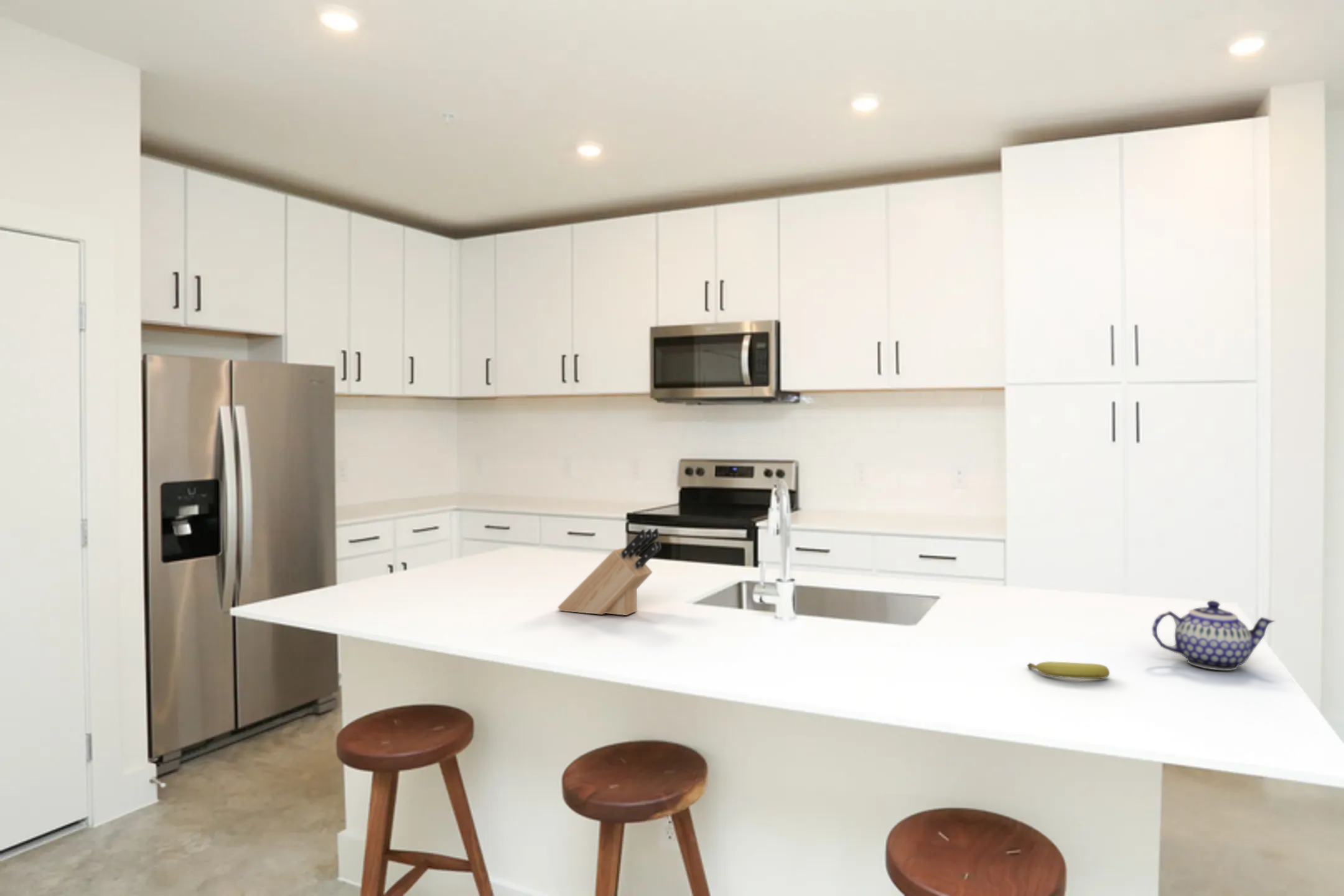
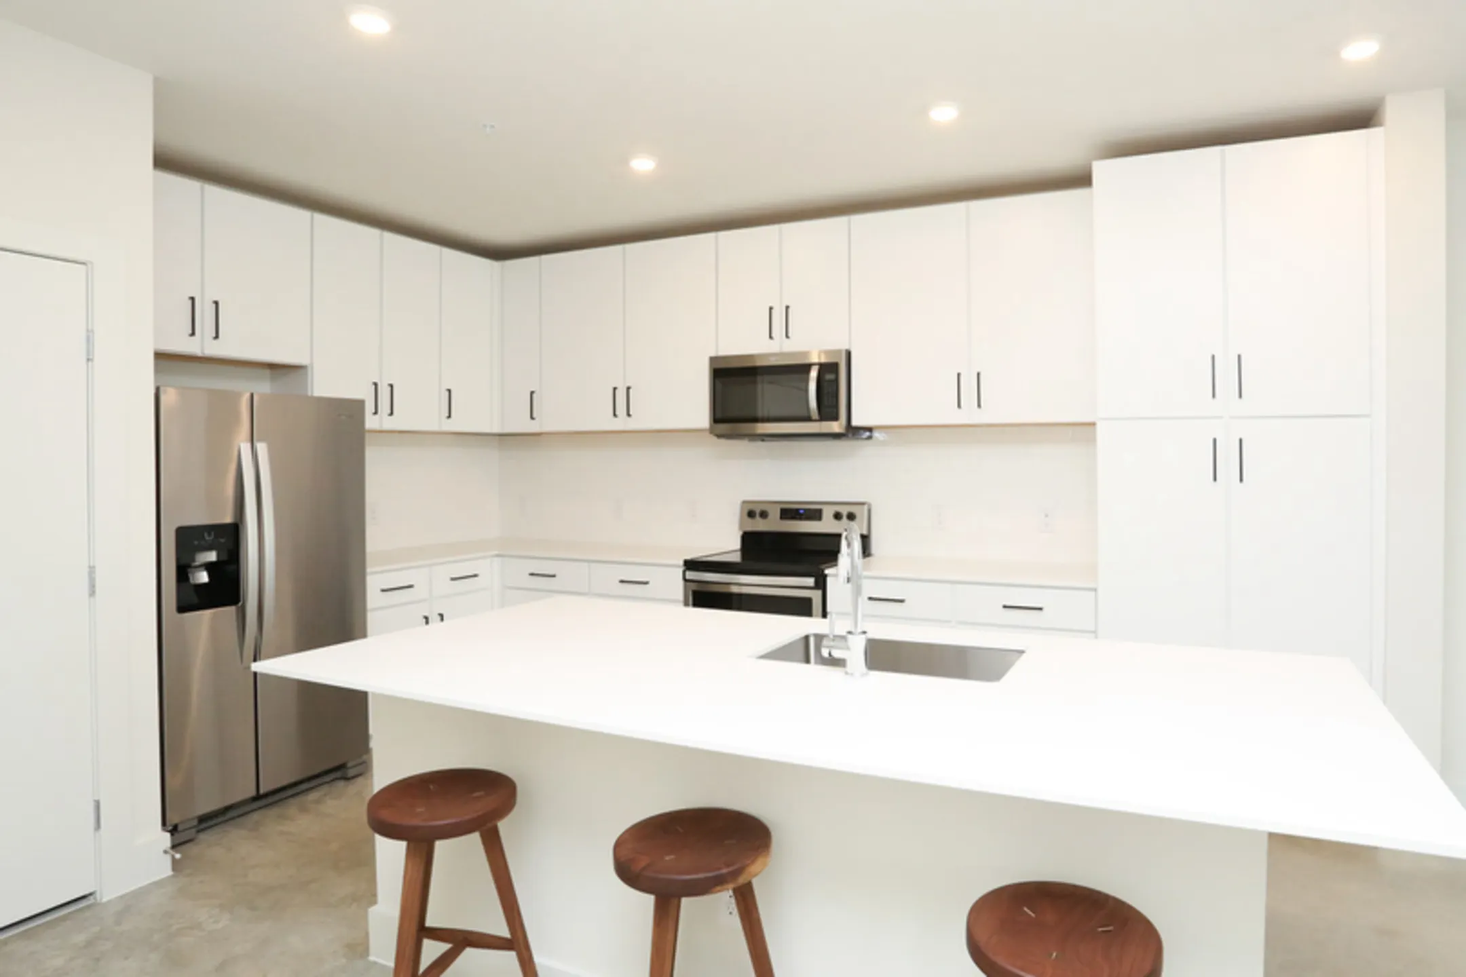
- teapot [1152,600,1276,671]
- fruit [1027,661,1110,679]
- knife block [557,528,661,616]
